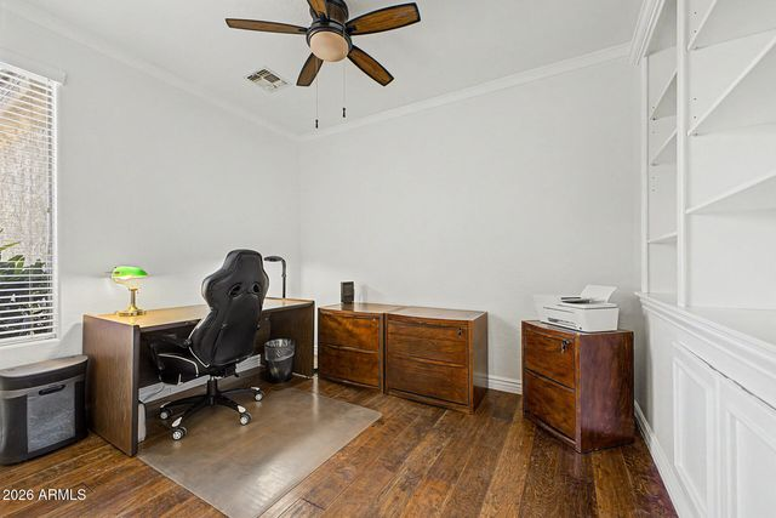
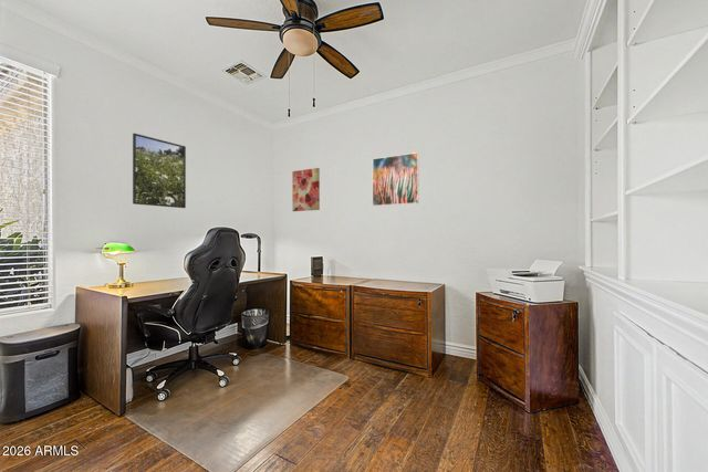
+ wall art [291,167,321,212]
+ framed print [132,133,187,209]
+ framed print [372,151,420,207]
